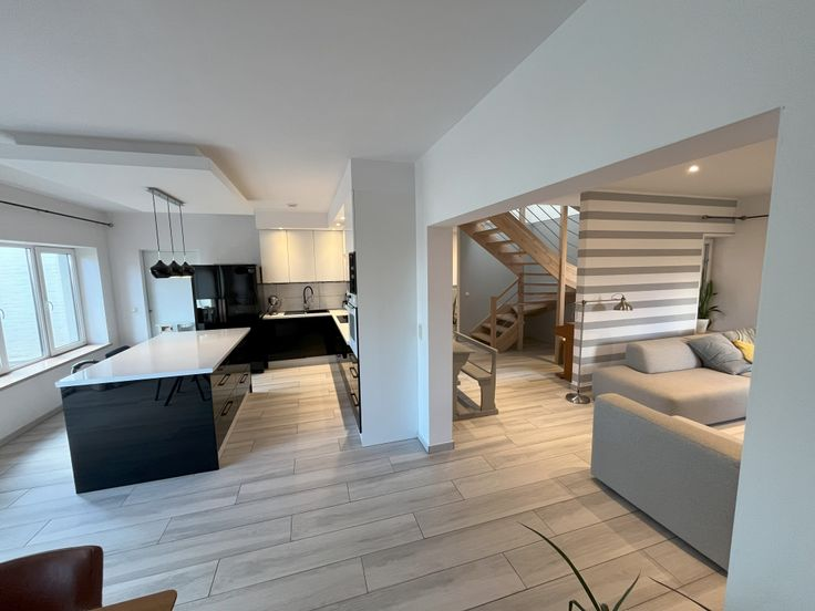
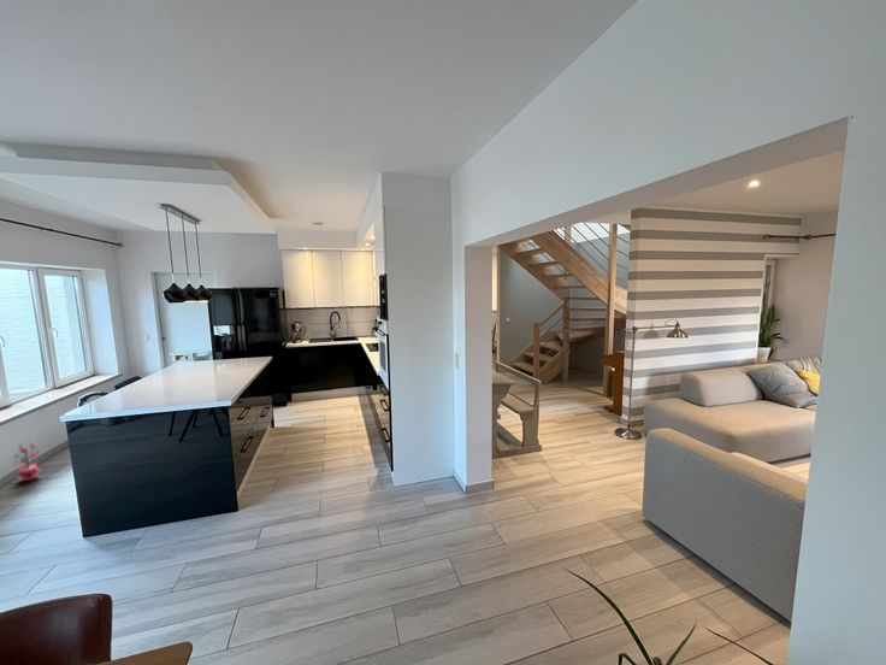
+ potted plant [12,442,41,482]
